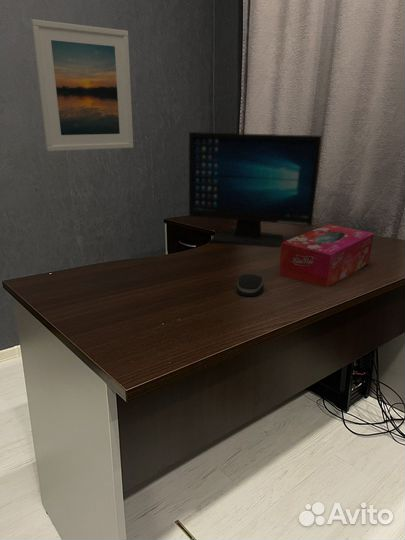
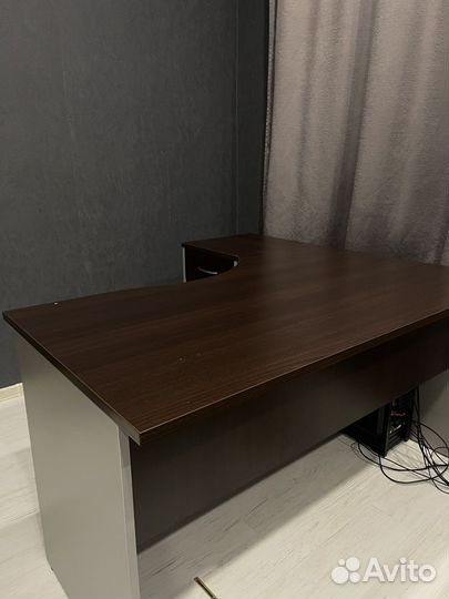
- tissue box [278,223,375,288]
- computer mouse [236,273,265,298]
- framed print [30,18,134,152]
- computer monitor [188,131,323,249]
